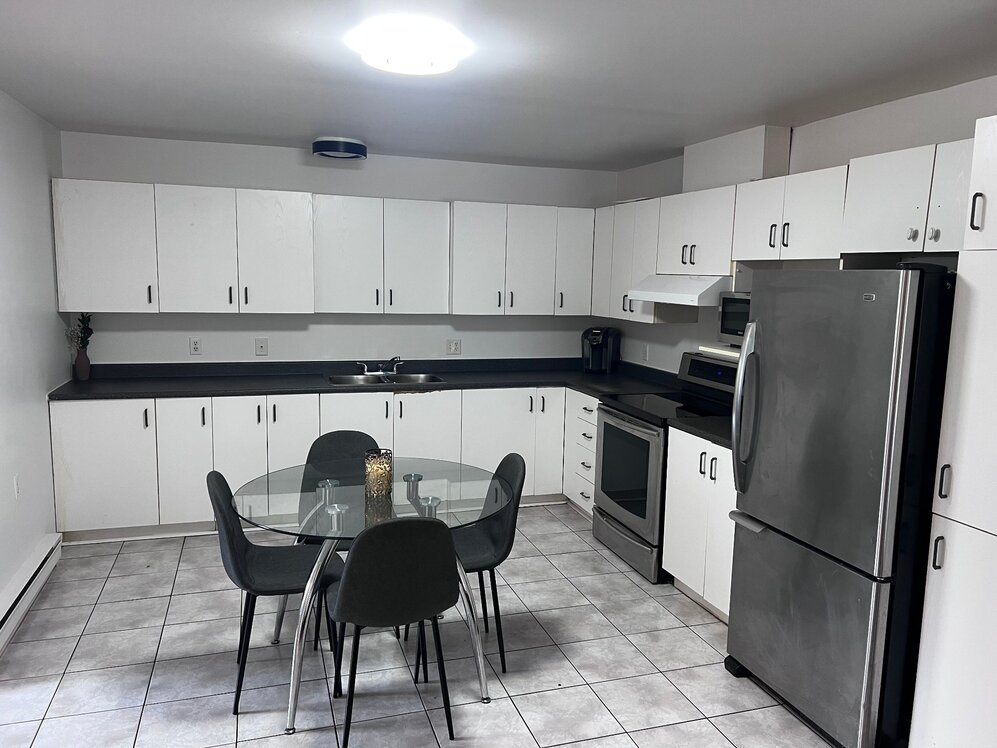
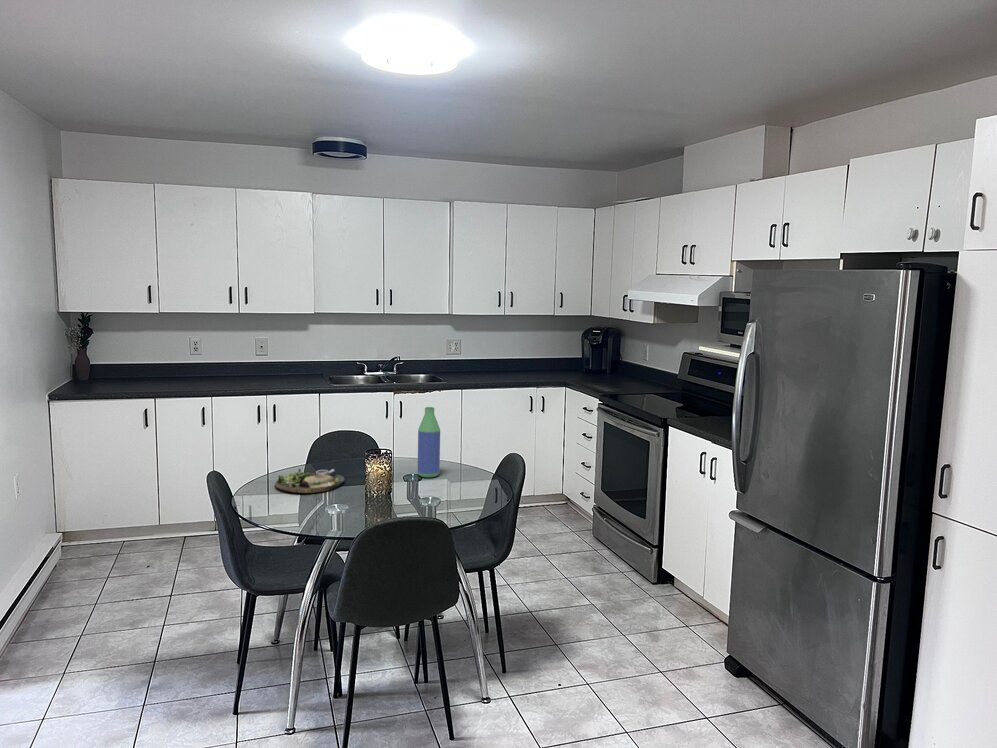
+ dinner plate [274,468,346,494]
+ bottle [417,406,441,478]
